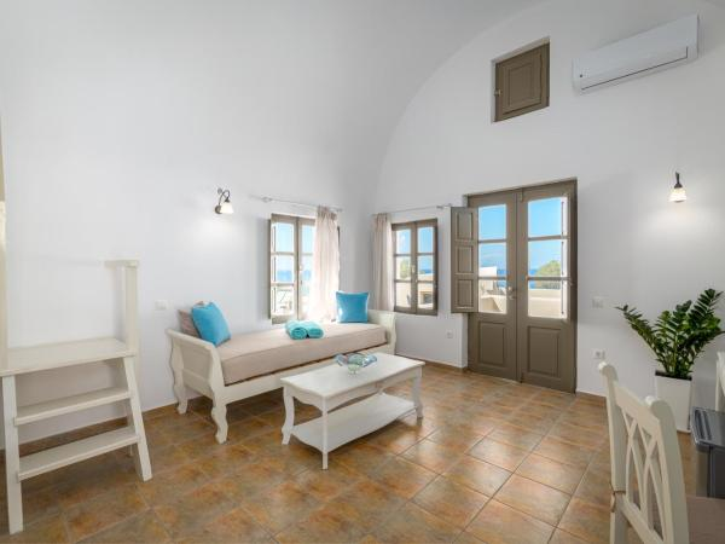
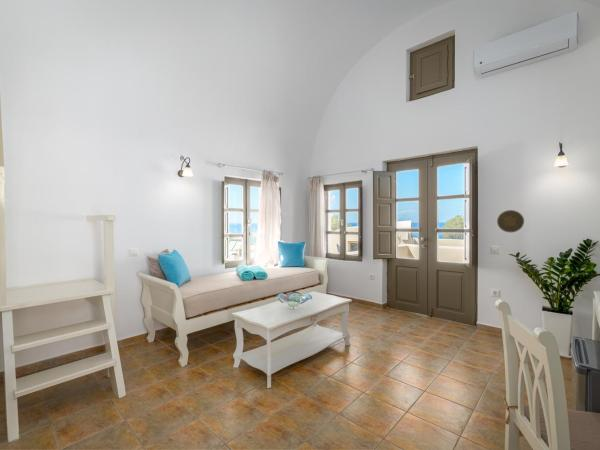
+ decorative plate [496,209,525,233]
